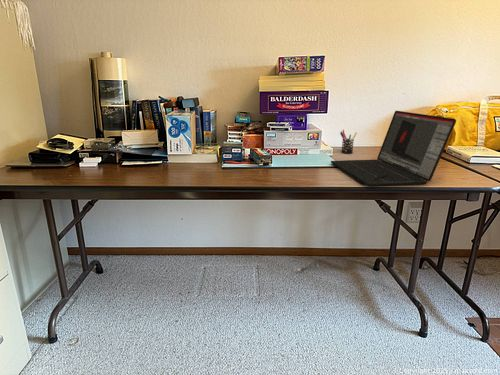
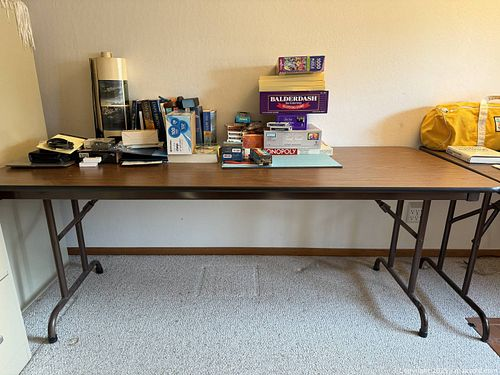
- laptop [330,110,457,188]
- pen holder [339,129,358,155]
